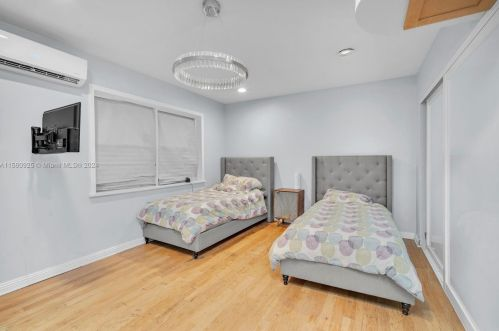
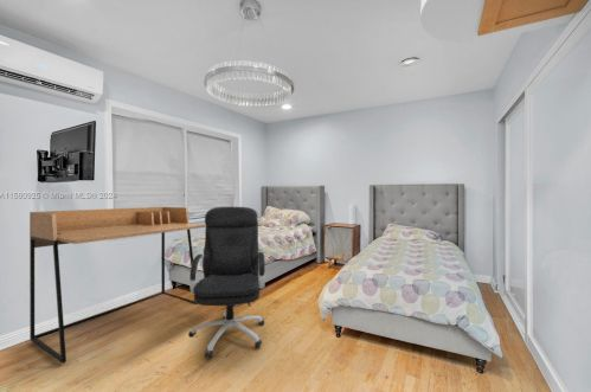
+ desk [28,206,206,365]
+ office chair [187,206,266,359]
